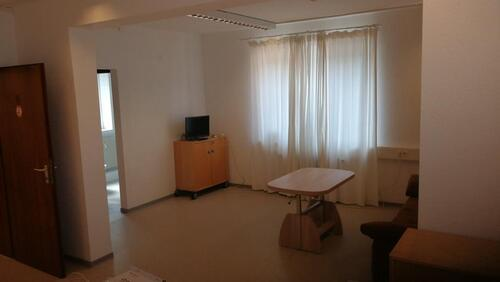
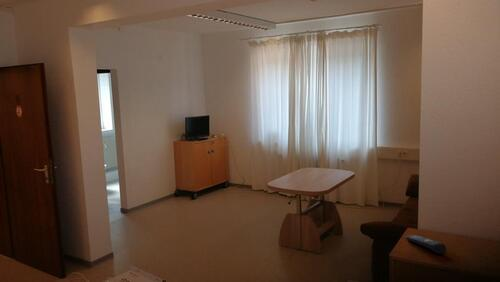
+ remote control [405,234,447,255]
